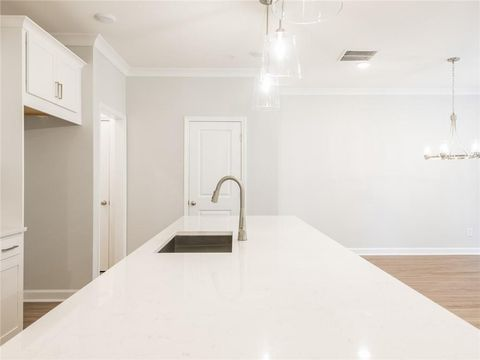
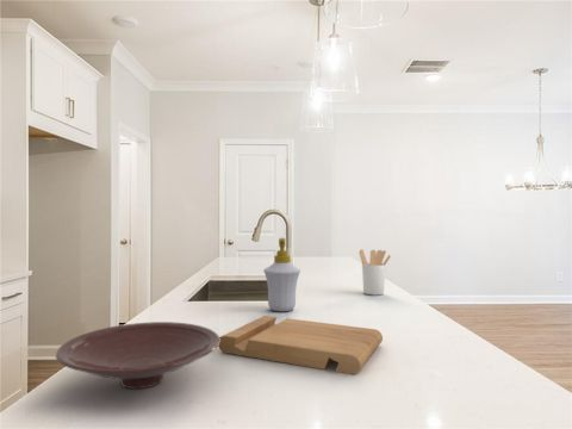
+ soap bottle [262,237,301,312]
+ utensil holder [358,248,392,297]
+ cutting board [218,315,384,375]
+ bowl [55,321,220,390]
